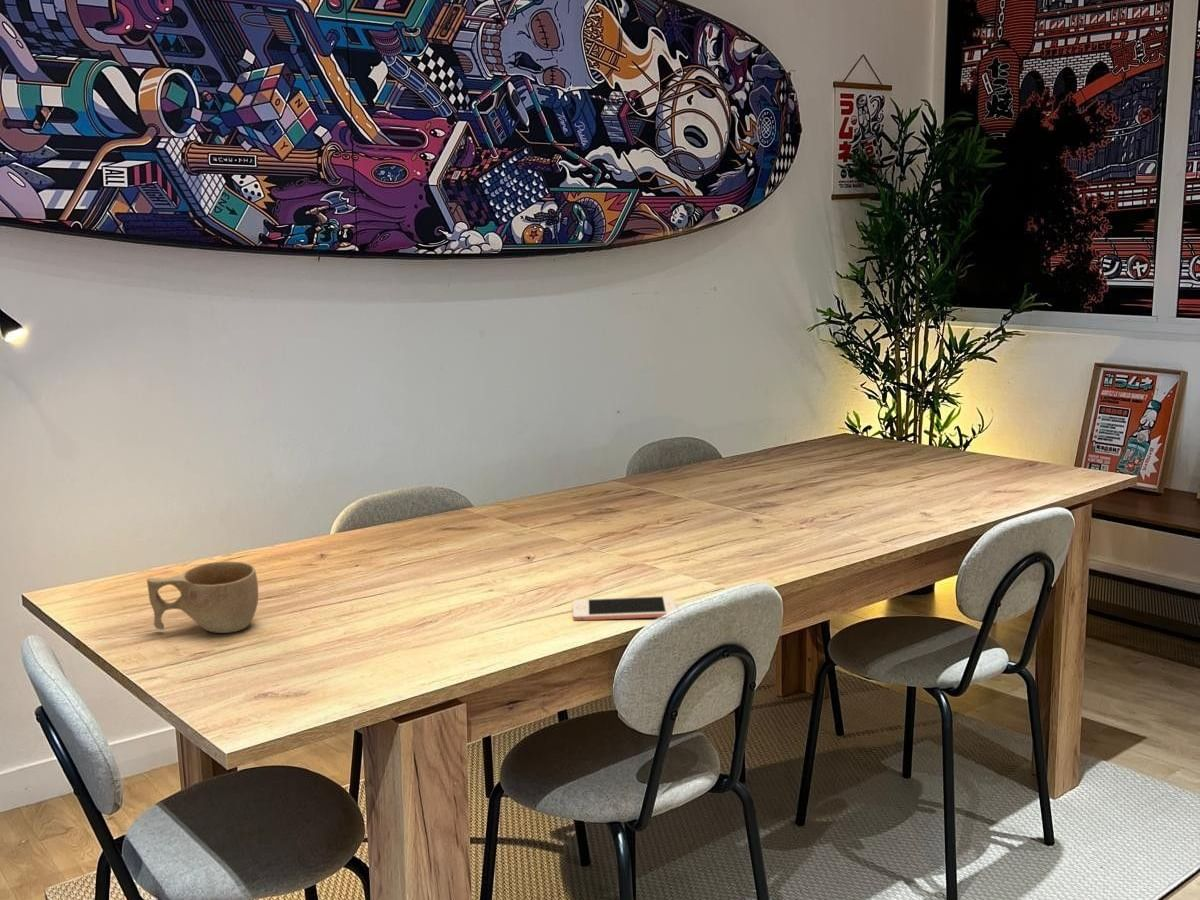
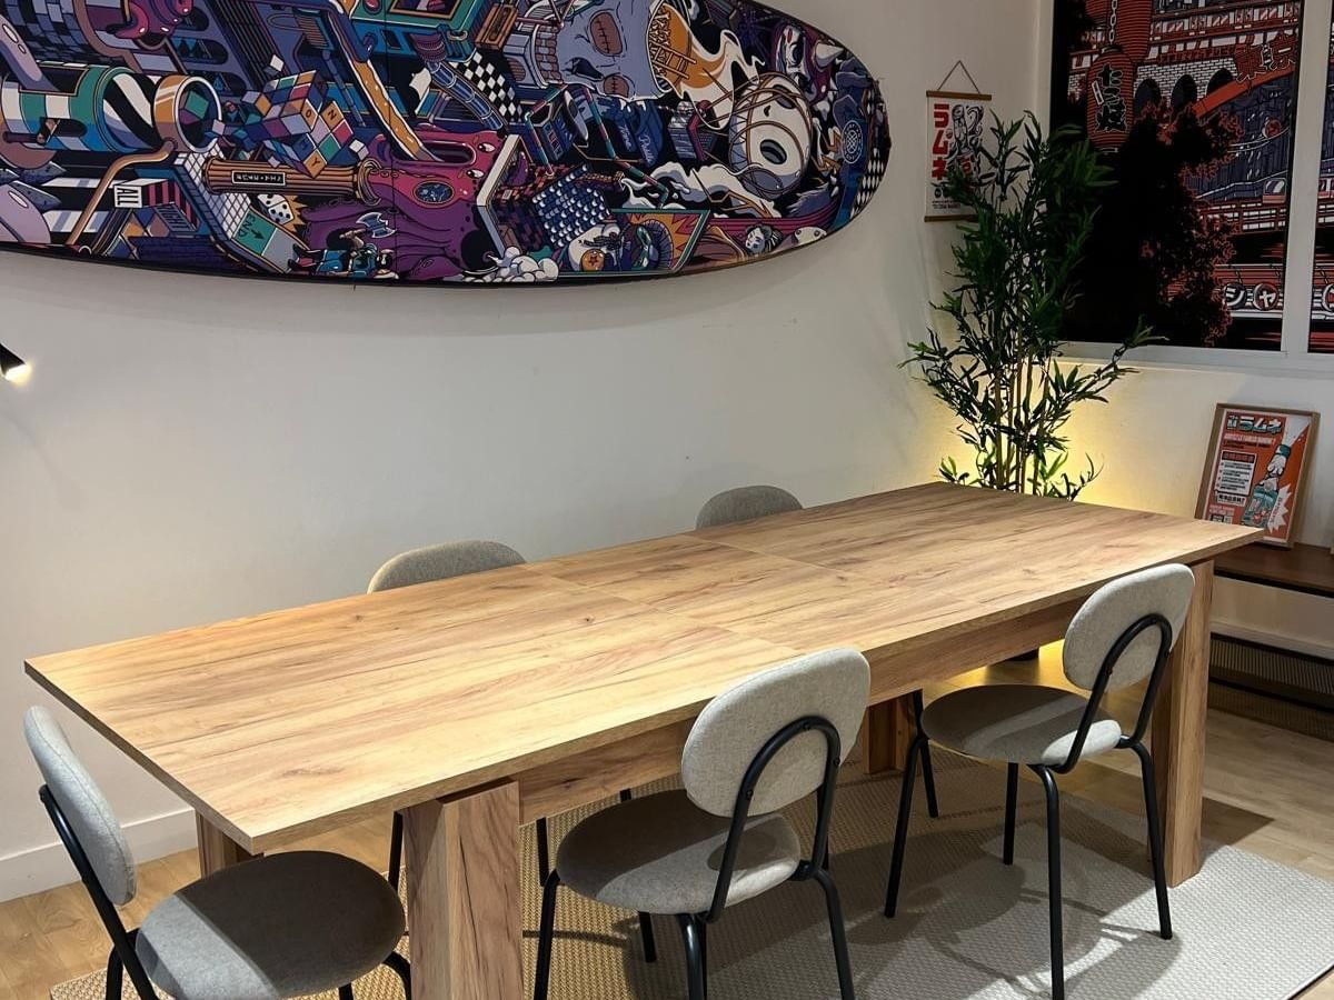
- cup [146,560,259,634]
- cell phone [572,595,678,622]
